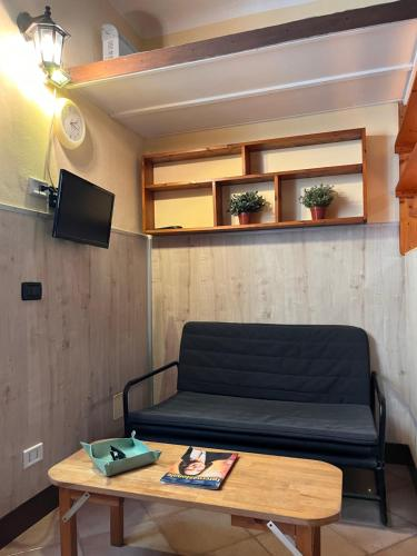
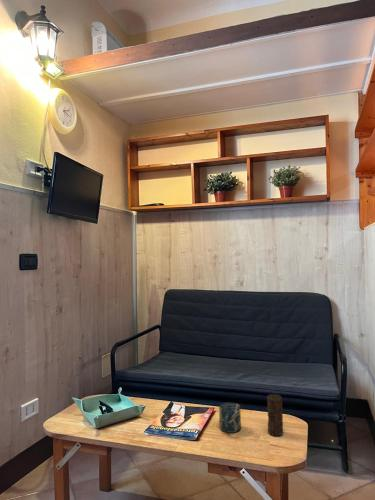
+ candle [266,393,284,437]
+ cup [218,402,242,434]
